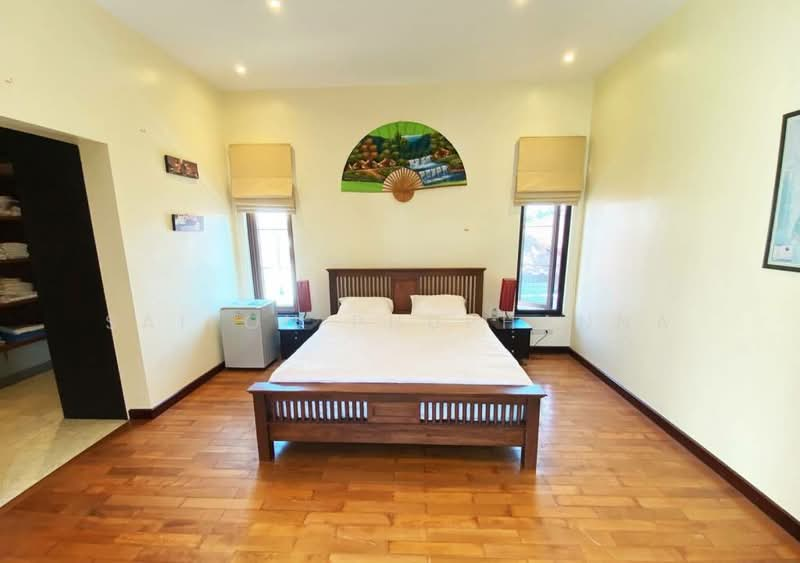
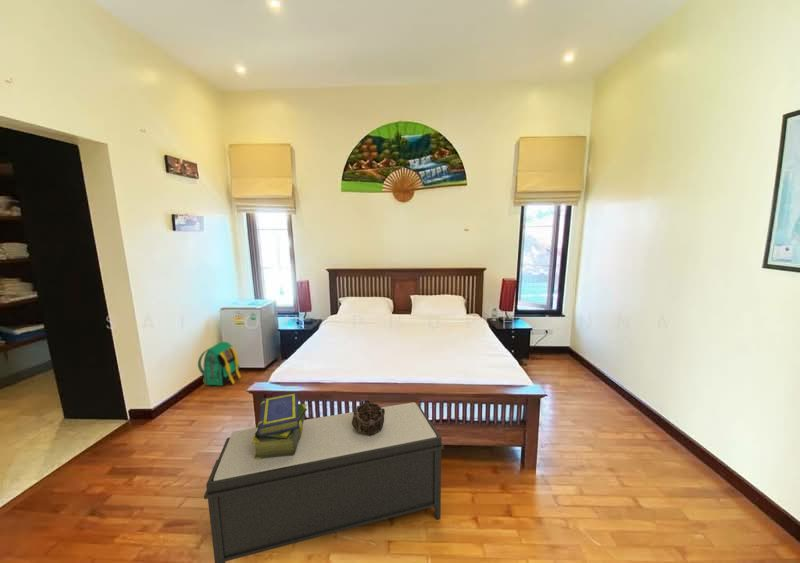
+ bench [203,402,445,563]
+ decorative box [352,399,385,435]
+ backpack [197,341,242,388]
+ stack of books [252,391,308,460]
